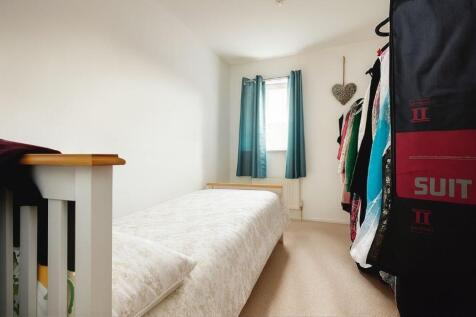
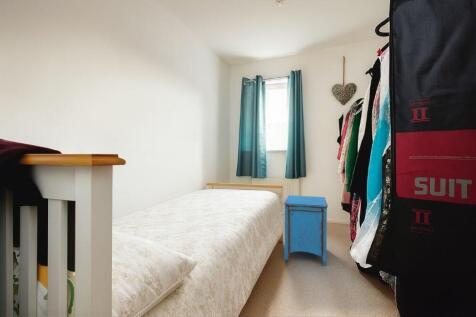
+ nightstand [283,194,329,267]
